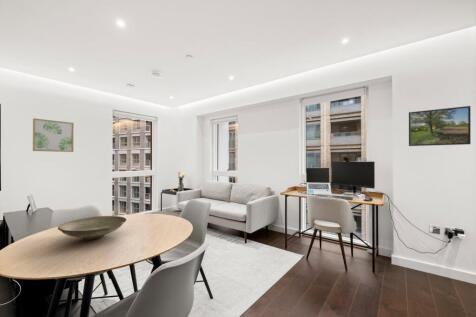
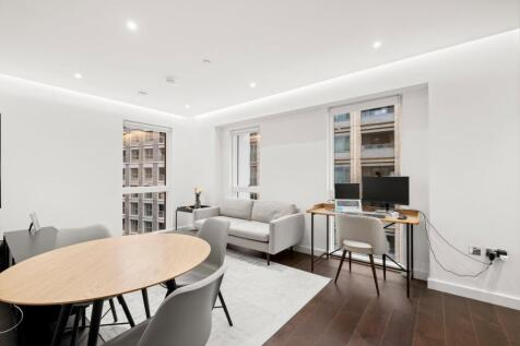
- wall art [32,117,75,153]
- decorative bowl [57,215,127,240]
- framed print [408,105,472,147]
